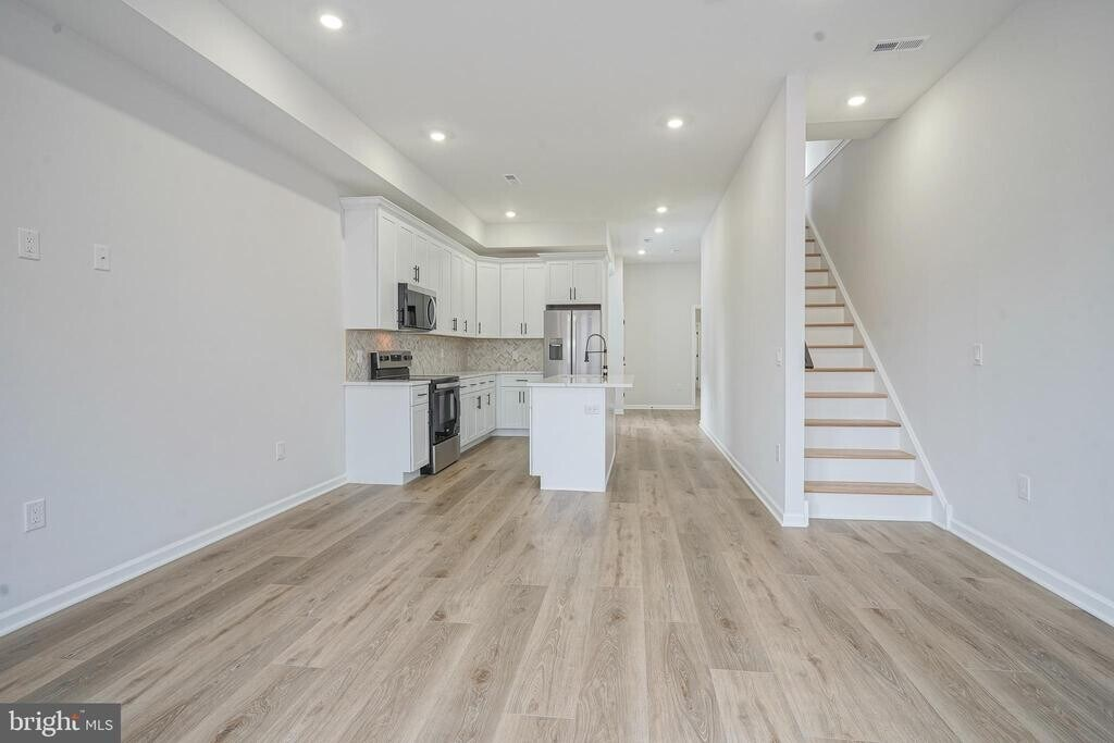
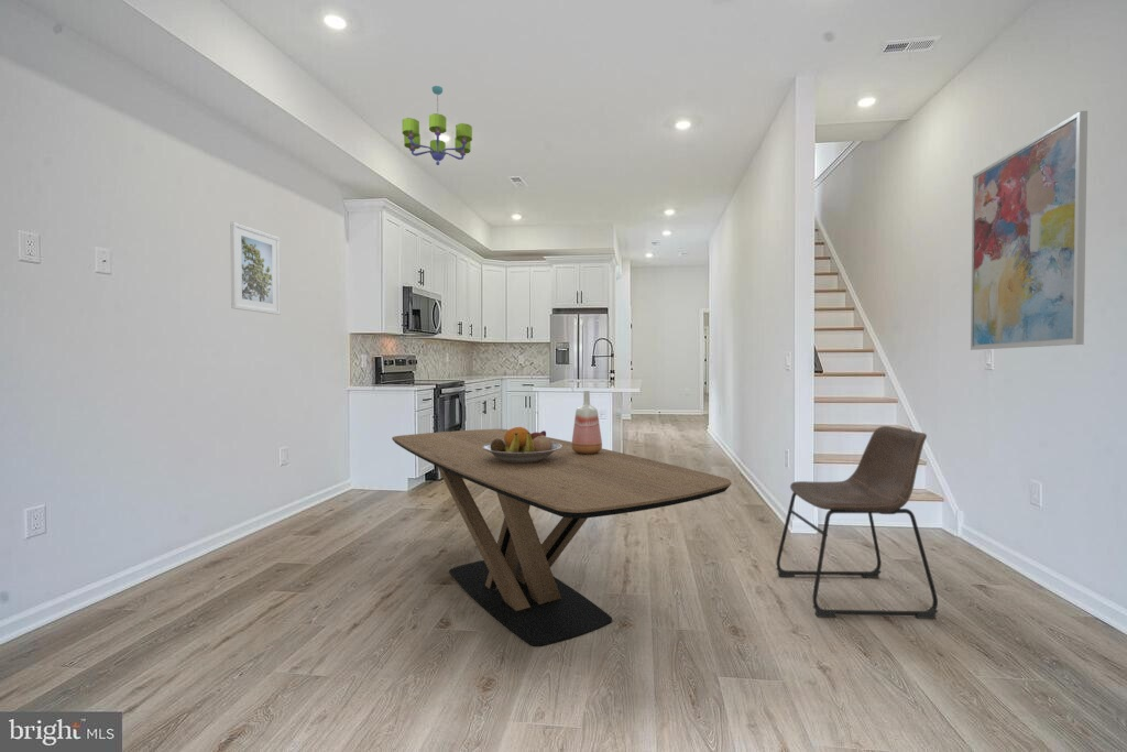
+ vase [571,390,603,454]
+ chandelier [402,85,473,166]
+ fruit bowl [482,426,562,464]
+ chair [775,425,939,620]
+ wall art [970,110,1088,351]
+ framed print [229,221,282,316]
+ dining table [391,428,732,647]
